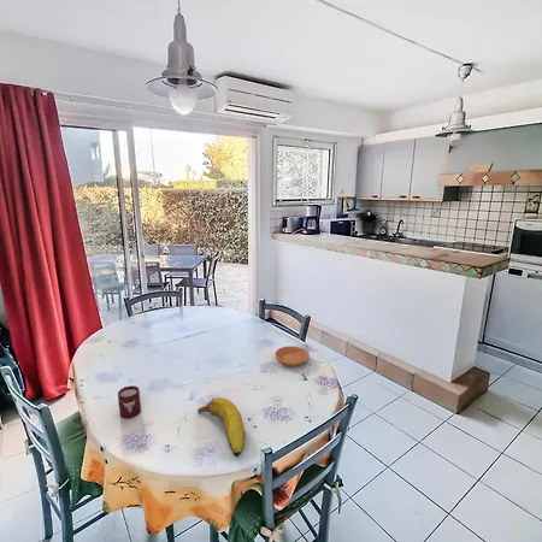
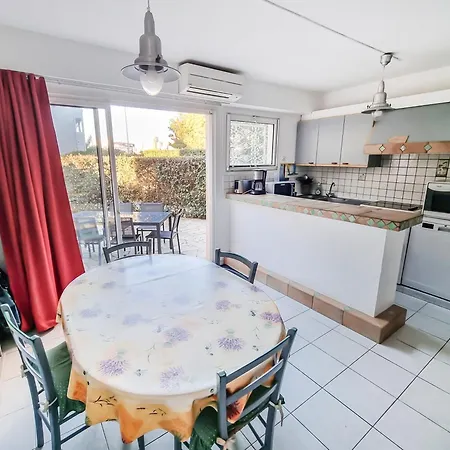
- fruit [196,396,247,458]
- saucer [273,344,311,367]
- cup [117,384,142,419]
